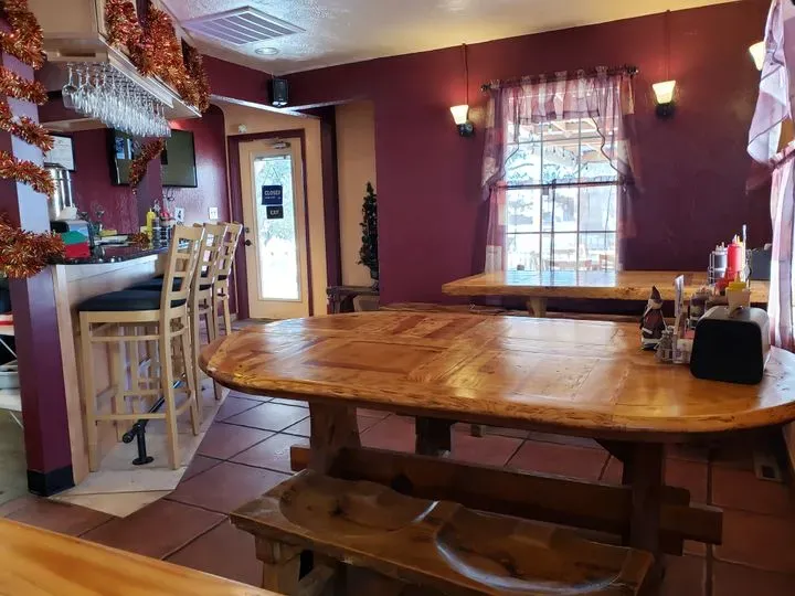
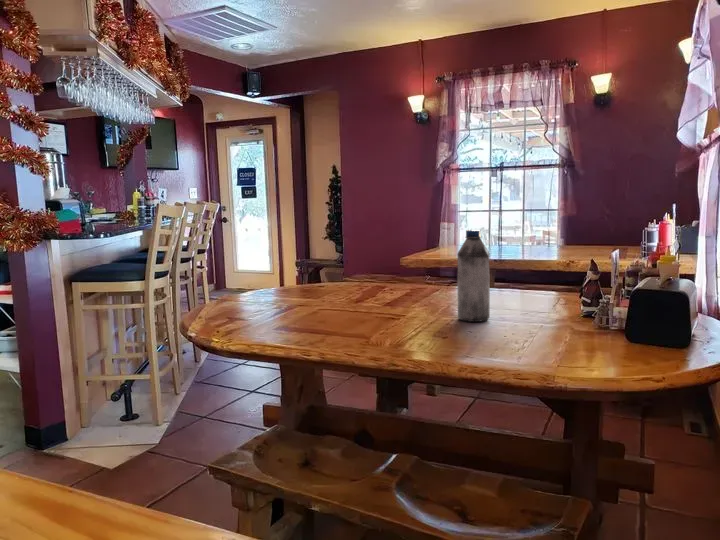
+ water bottle [456,229,491,323]
